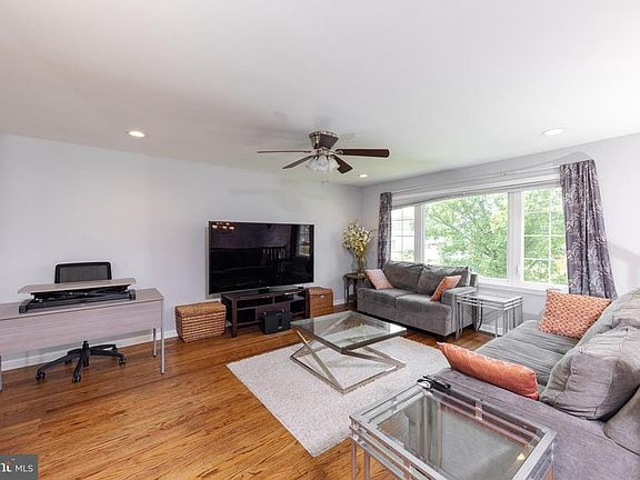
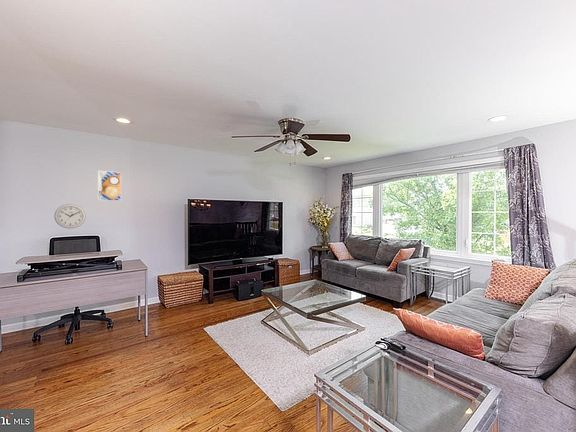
+ wall clock [53,203,87,229]
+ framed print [97,170,122,202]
